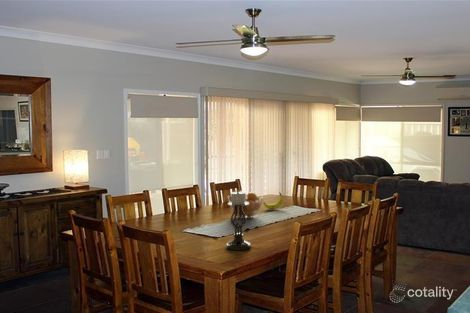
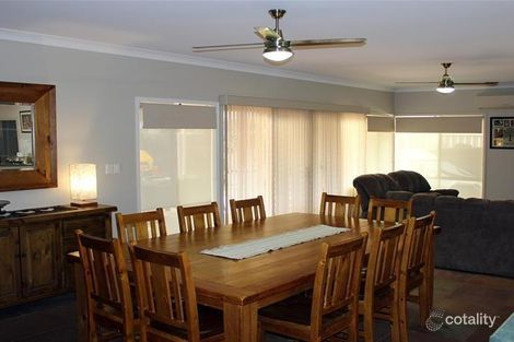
- banana [263,191,284,210]
- candle holder [225,189,252,251]
- fruit basket [227,190,264,219]
